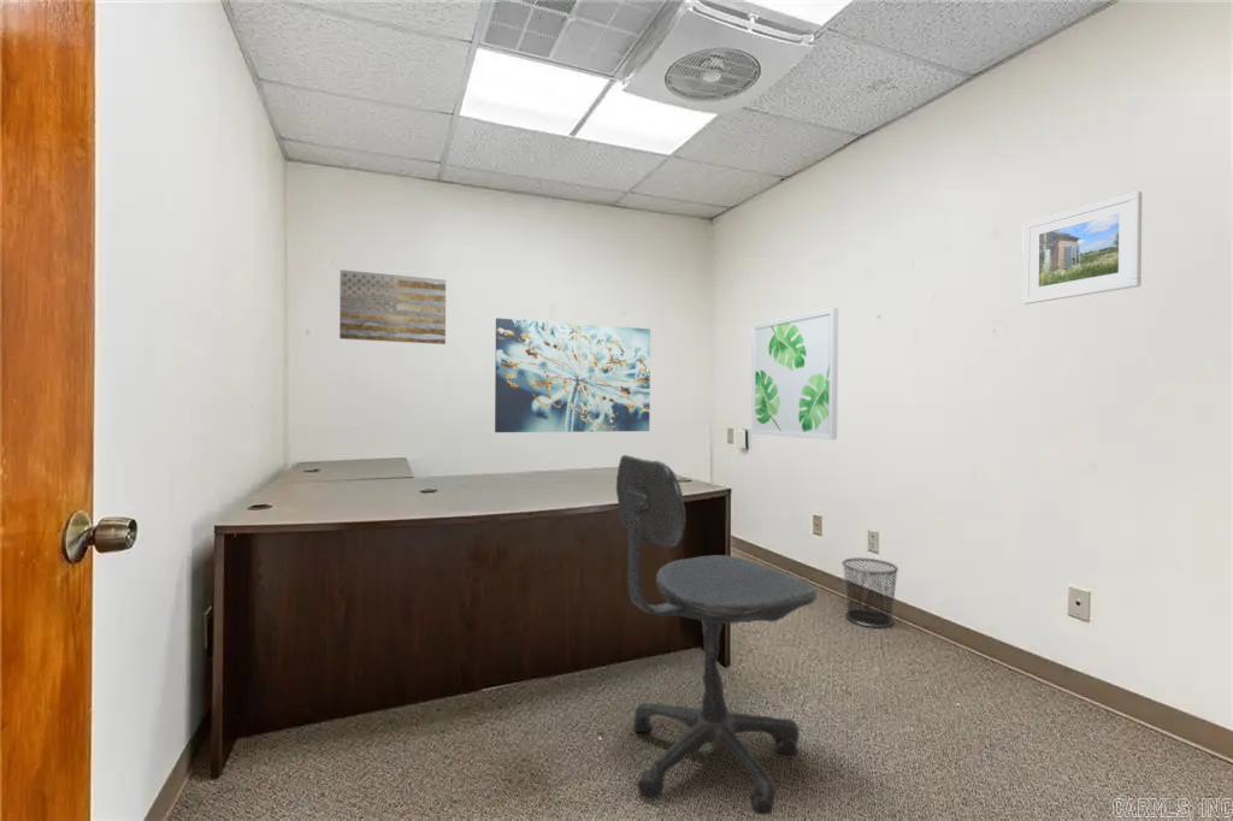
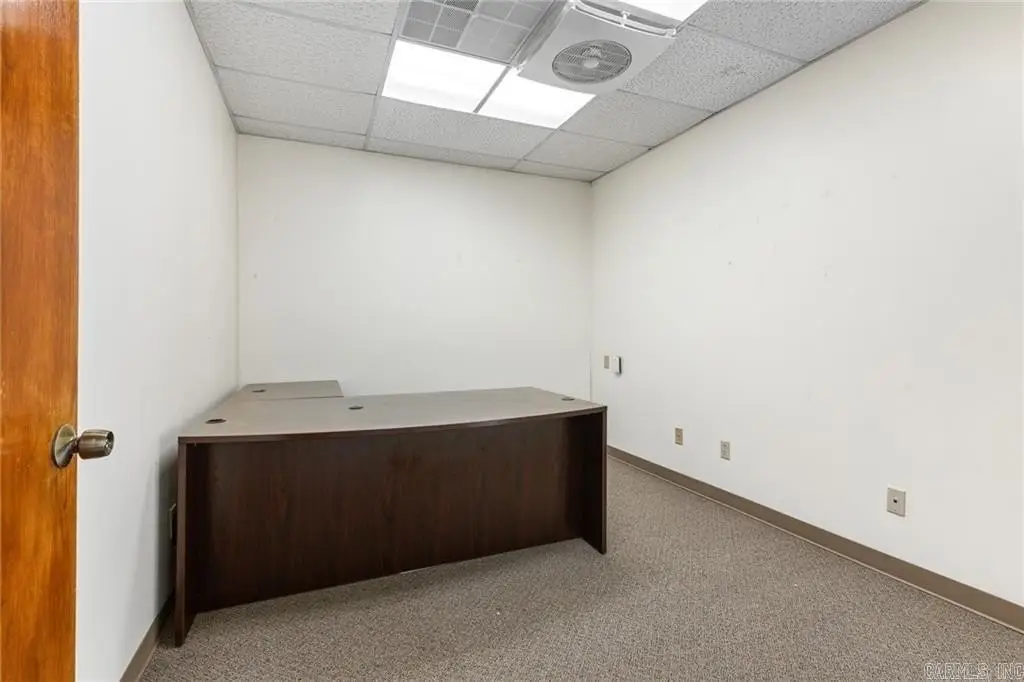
- wall art [338,268,447,345]
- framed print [1021,190,1143,306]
- waste bin [840,557,899,628]
- office chair [615,454,818,815]
- wall art [750,307,839,441]
- wall art [494,317,651,433]
